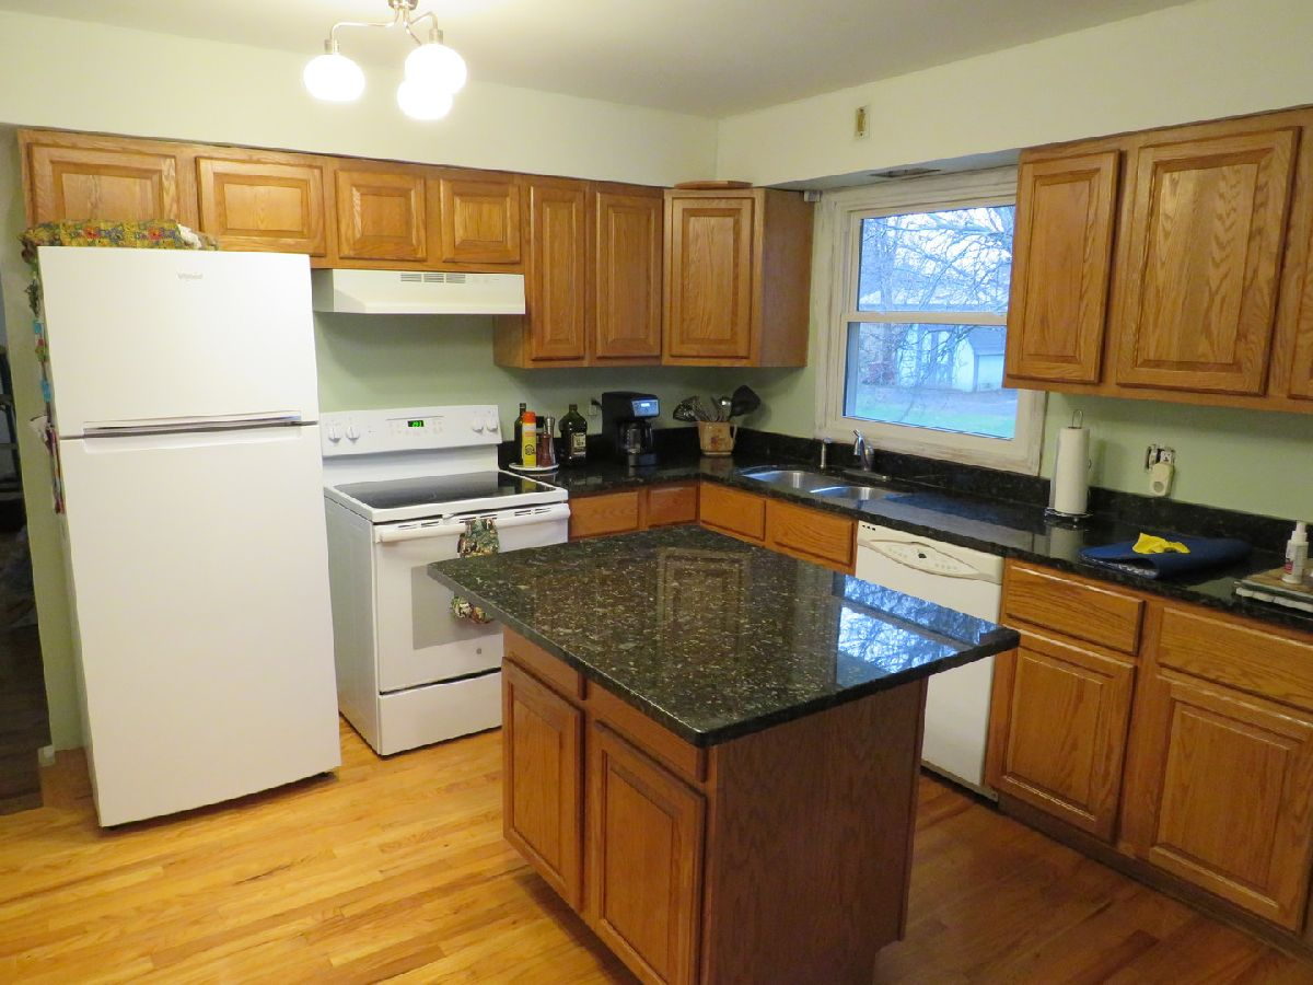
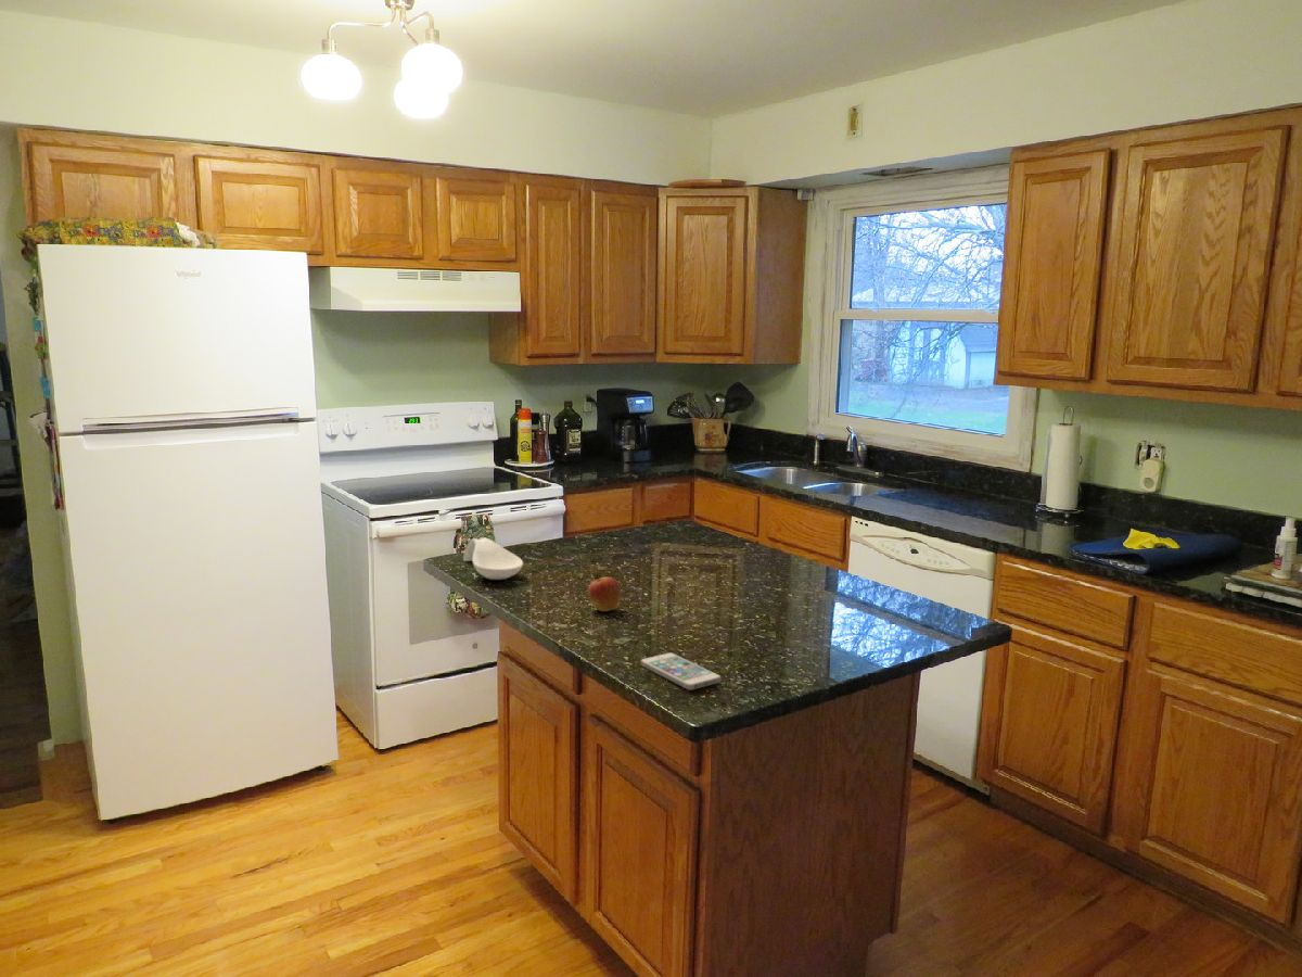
+ smartphone [640,652,722,691]
+ spoon rest [462,536,524,581]
+ fruit [587,573,622,612]
